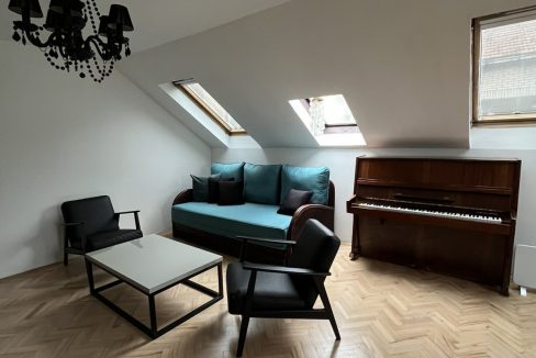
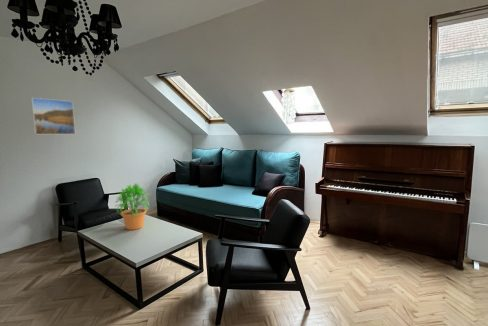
+ potted plant [114,183,151,231]
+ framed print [30,97,76,135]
